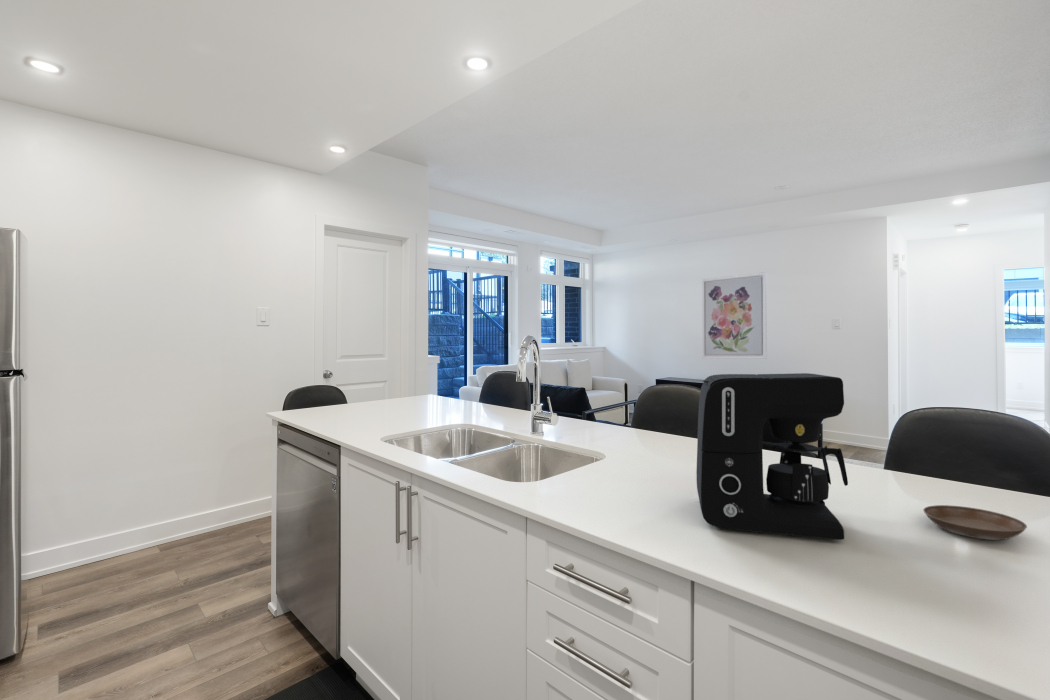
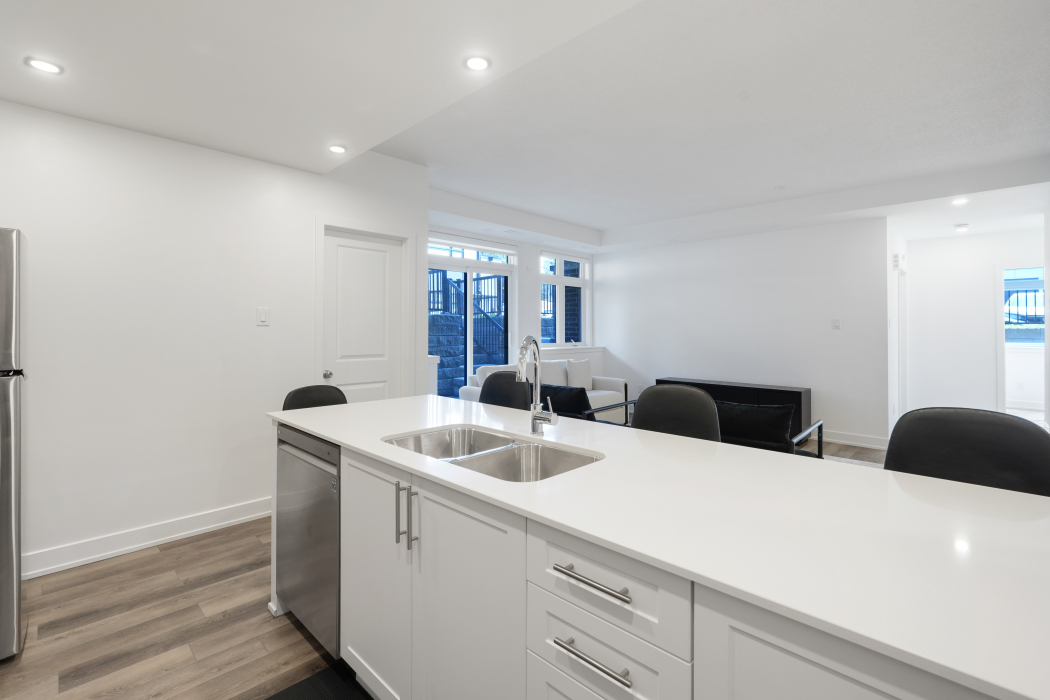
- saucer [922,504,1028,541]
- wall art [701,271,768,360]
- coffee maker [695,372,849,541]
